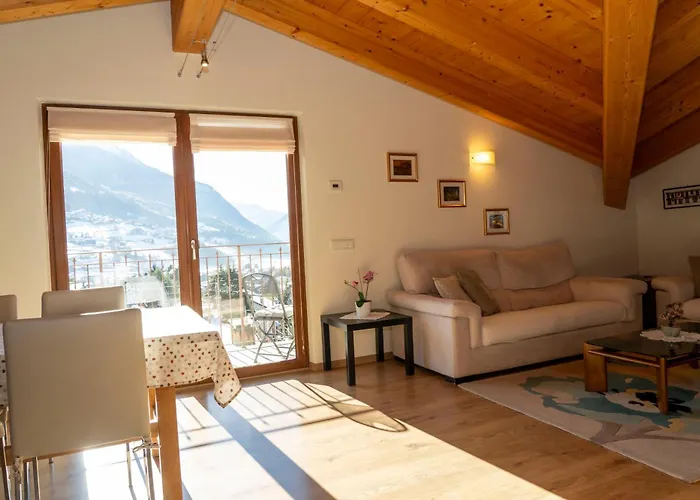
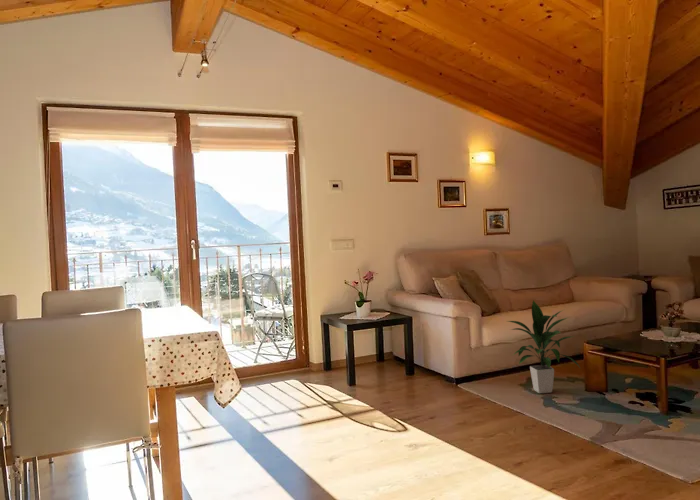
+ indoor plant [507,299,582,394]
